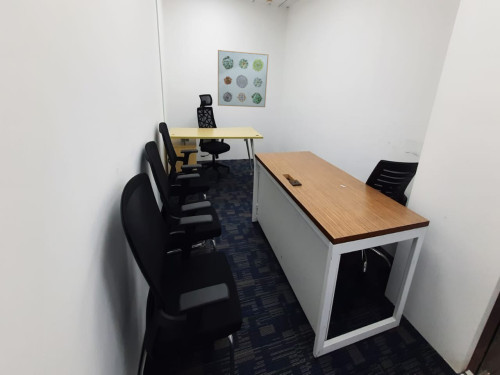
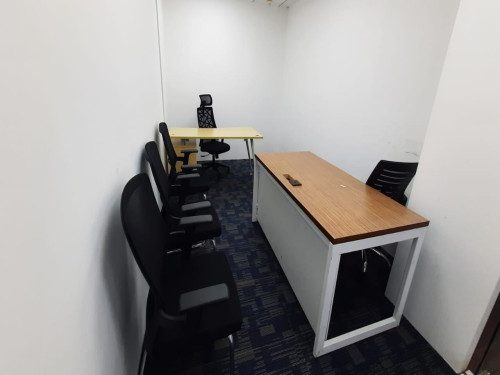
- wall art [217,49,269,108]
